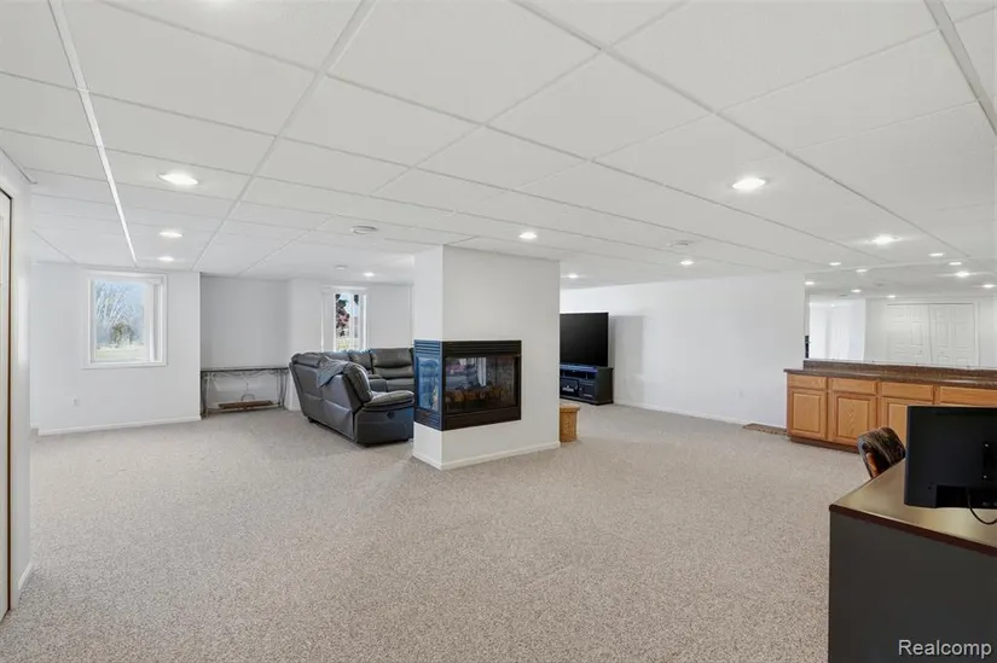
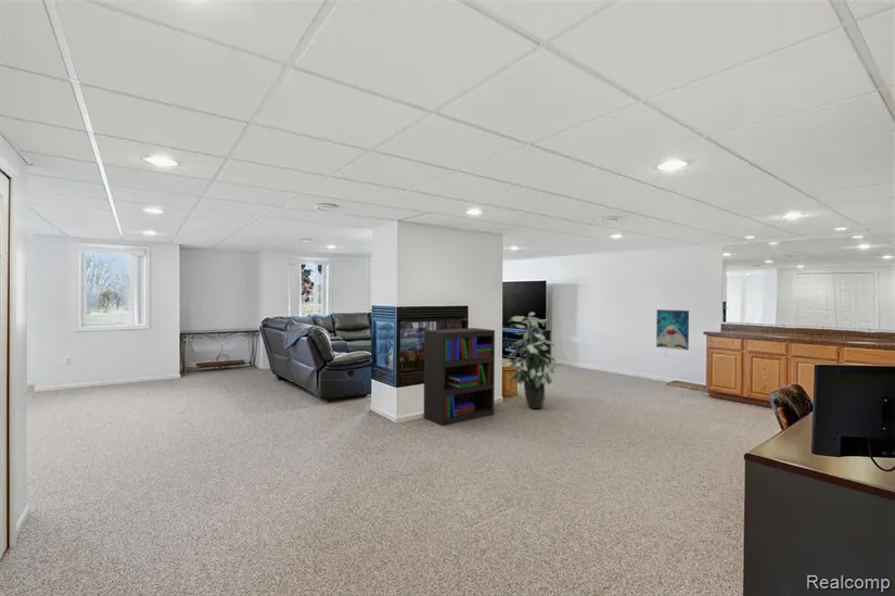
+ bookshelf [423,327,496,427]
+ wall art [655,308,690,351]
+ indoor plant [506,312,557,409]
